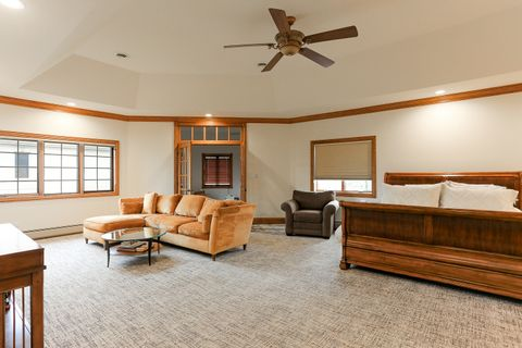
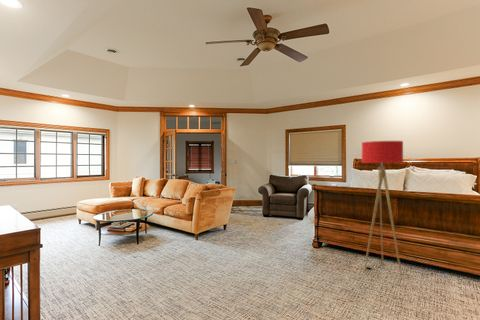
+ floor lamp [361,140,404,279]
